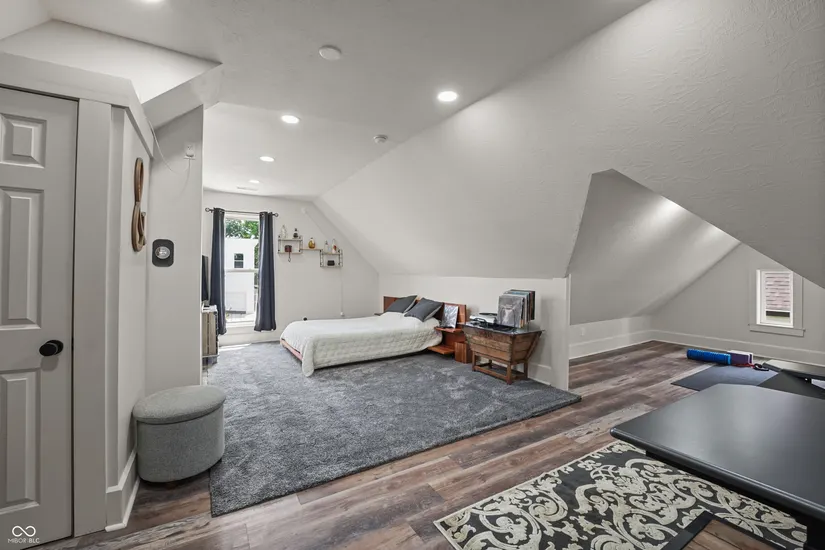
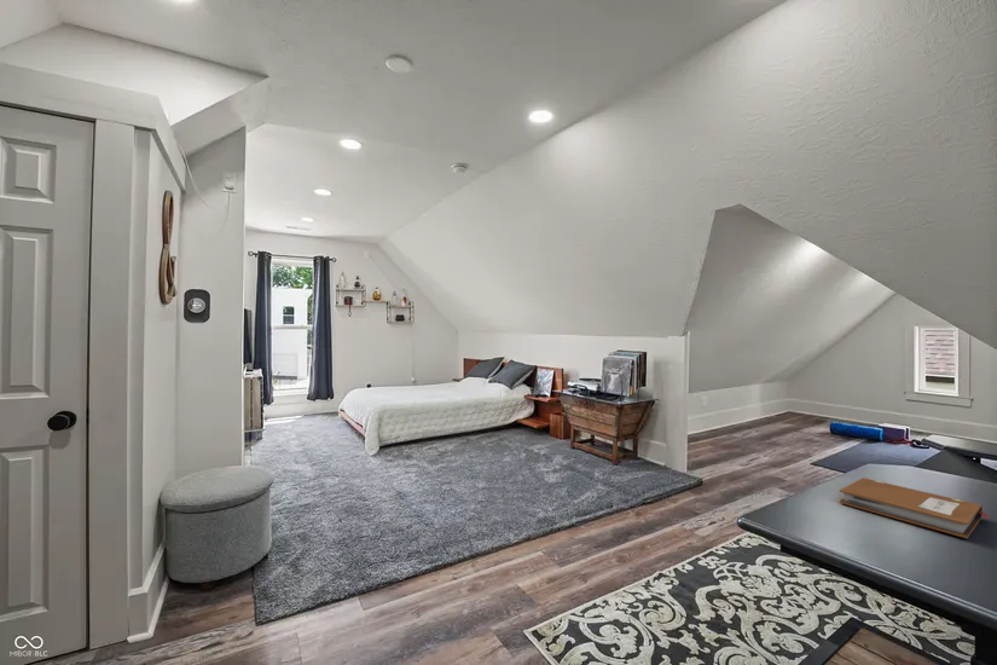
+ notebook [839,476,989,539]
